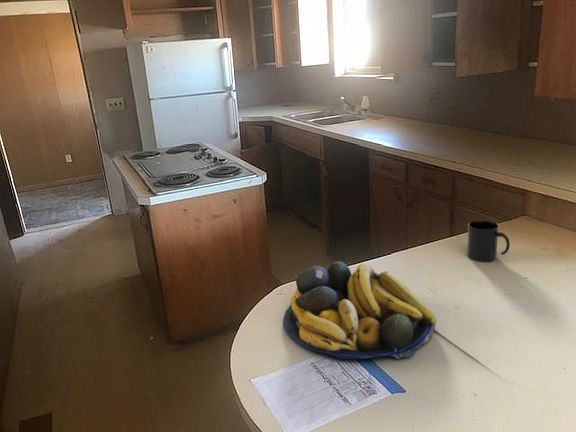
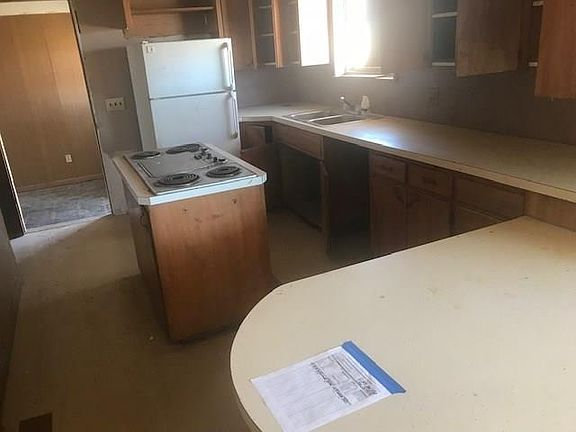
- fruit bowl [282,261,437,360]
- mug [466,219,511,264]
